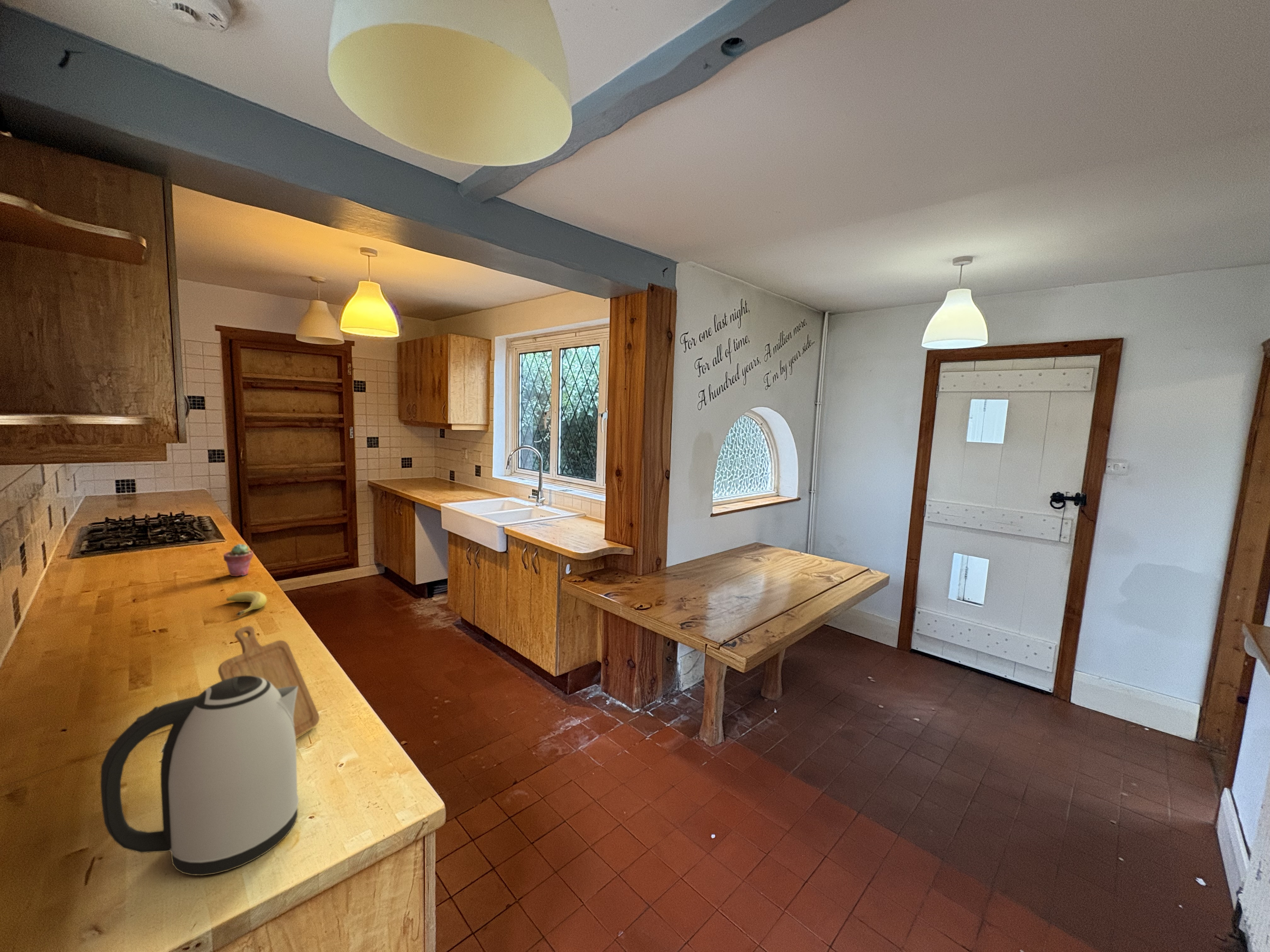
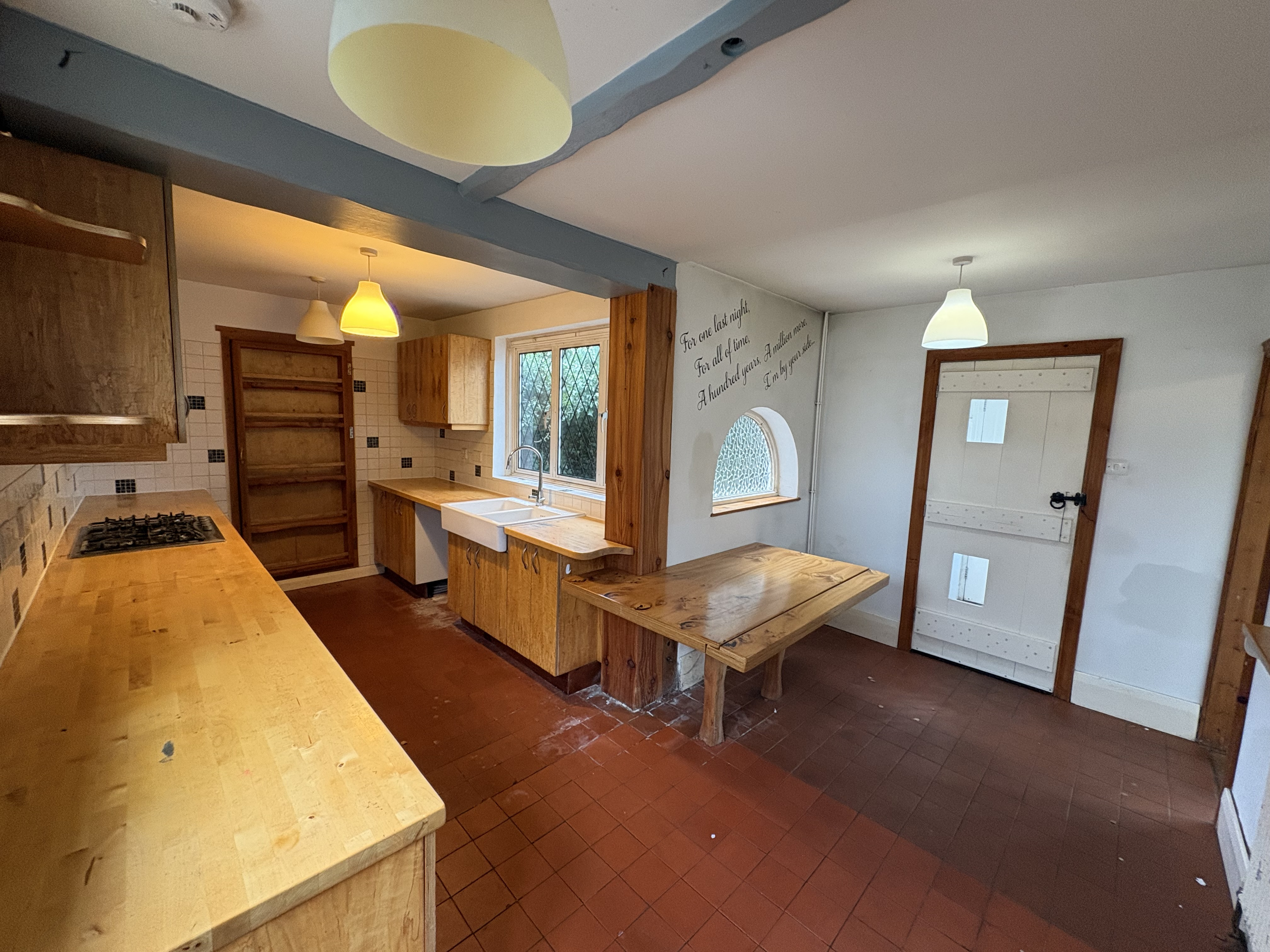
- kettle [100,676,299,876]
- potted succulent [223,543,254,577]
- chopping board [218,626,320,738]
- fruit [226,591,267,616]
